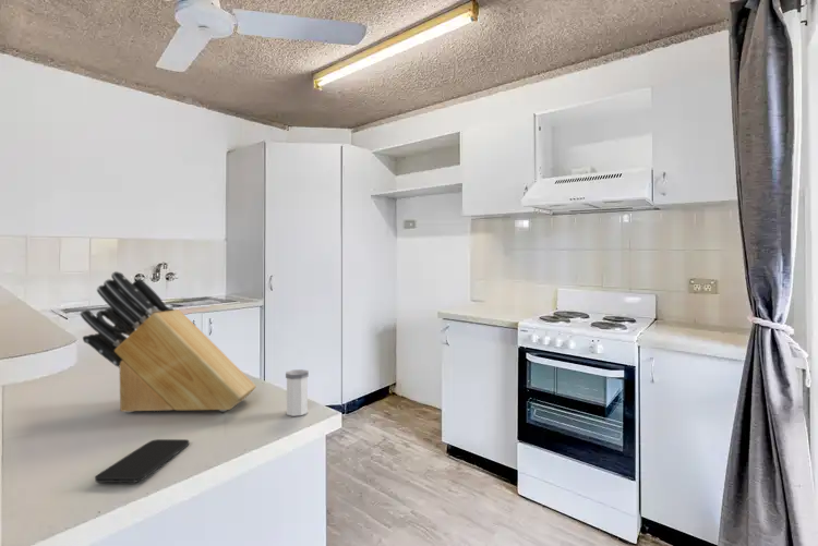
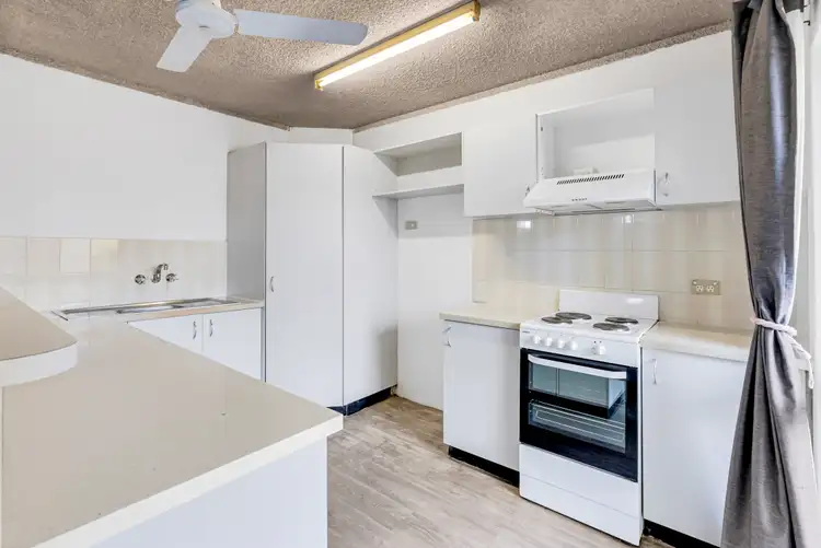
- smartphone [94,438,190,484]
- knife block [80,270,257,414]
- salt shaker [285,368,310,417]
